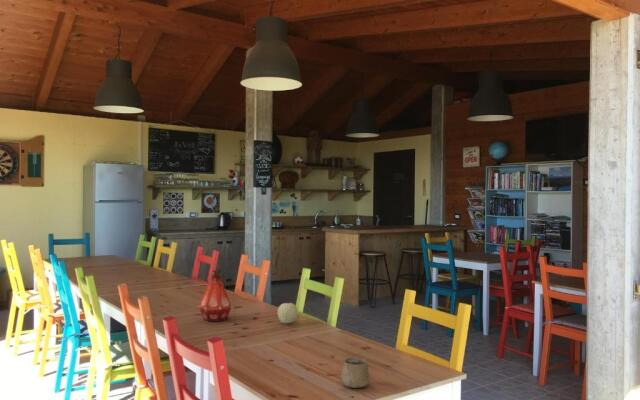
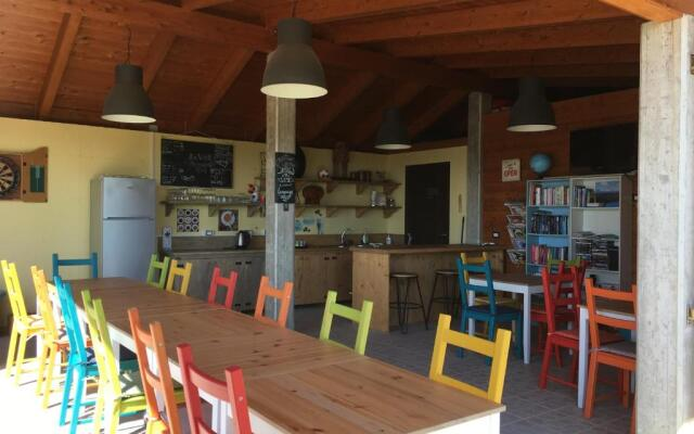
- cup [340,357,371,389]
- fruit [277,302,299,325]
- bottle [198,269,233,322]
